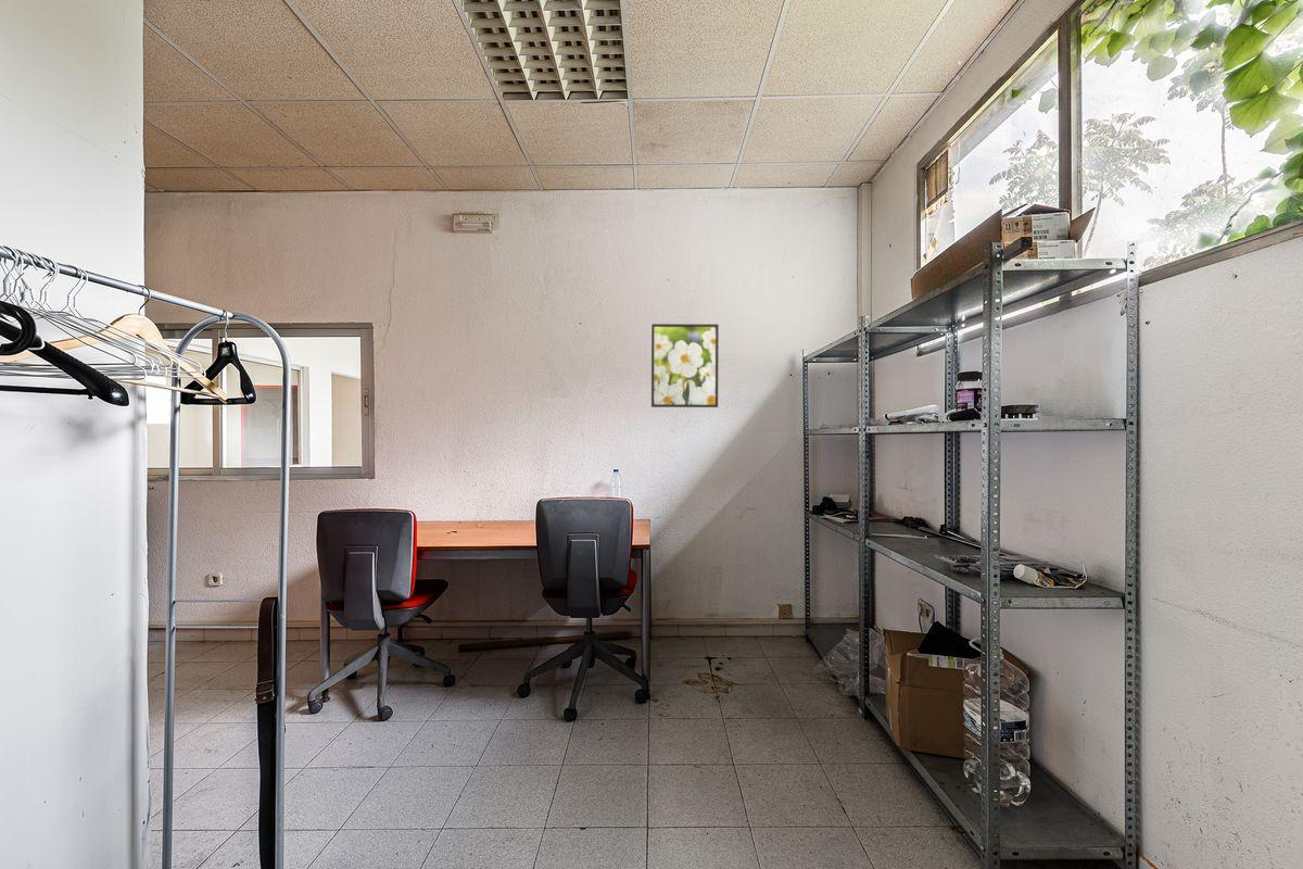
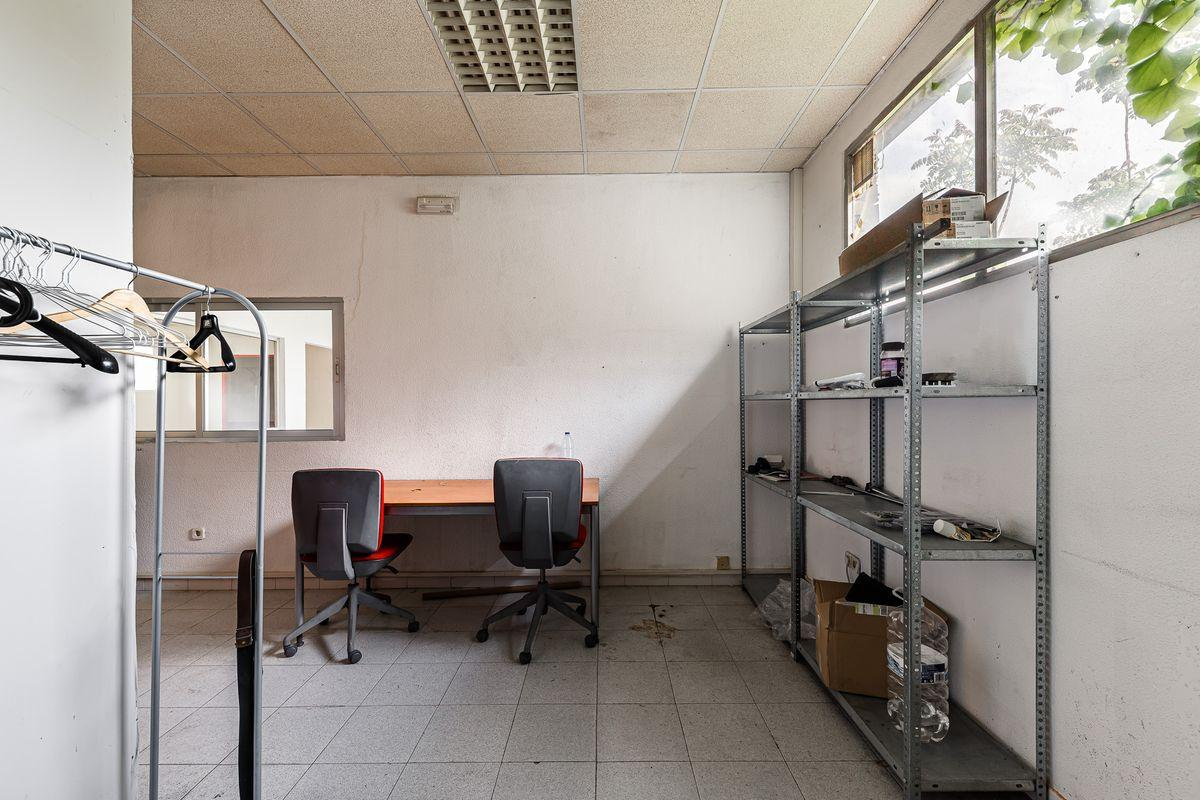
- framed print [650,323,720,408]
